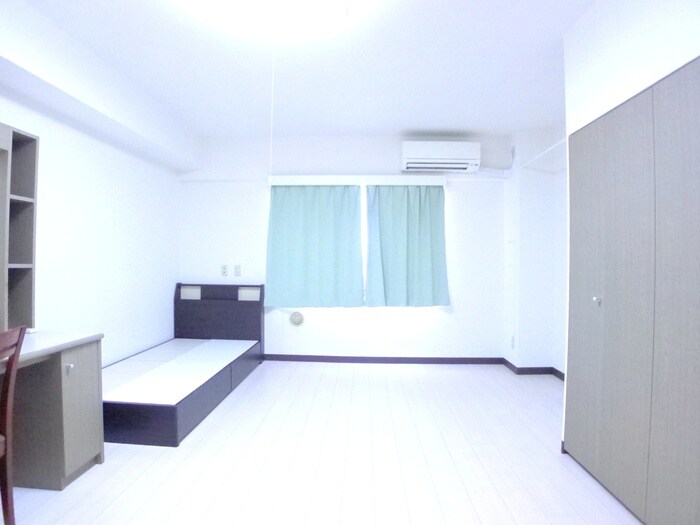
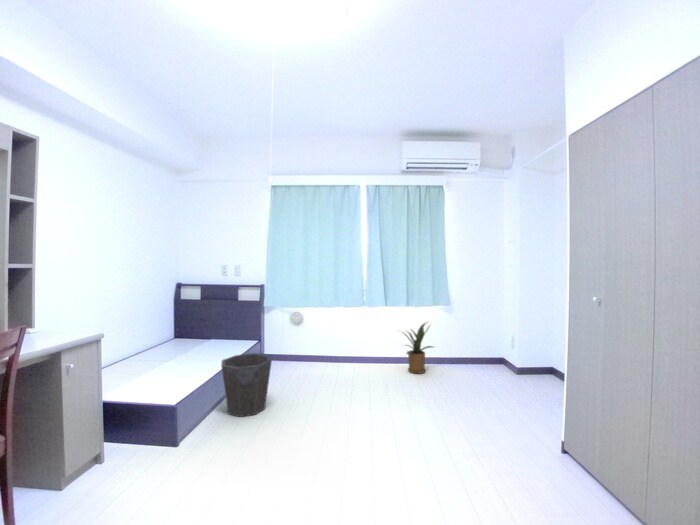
+ waste bin [220,353,273,418]
+ house plant [399,321,435,375]
